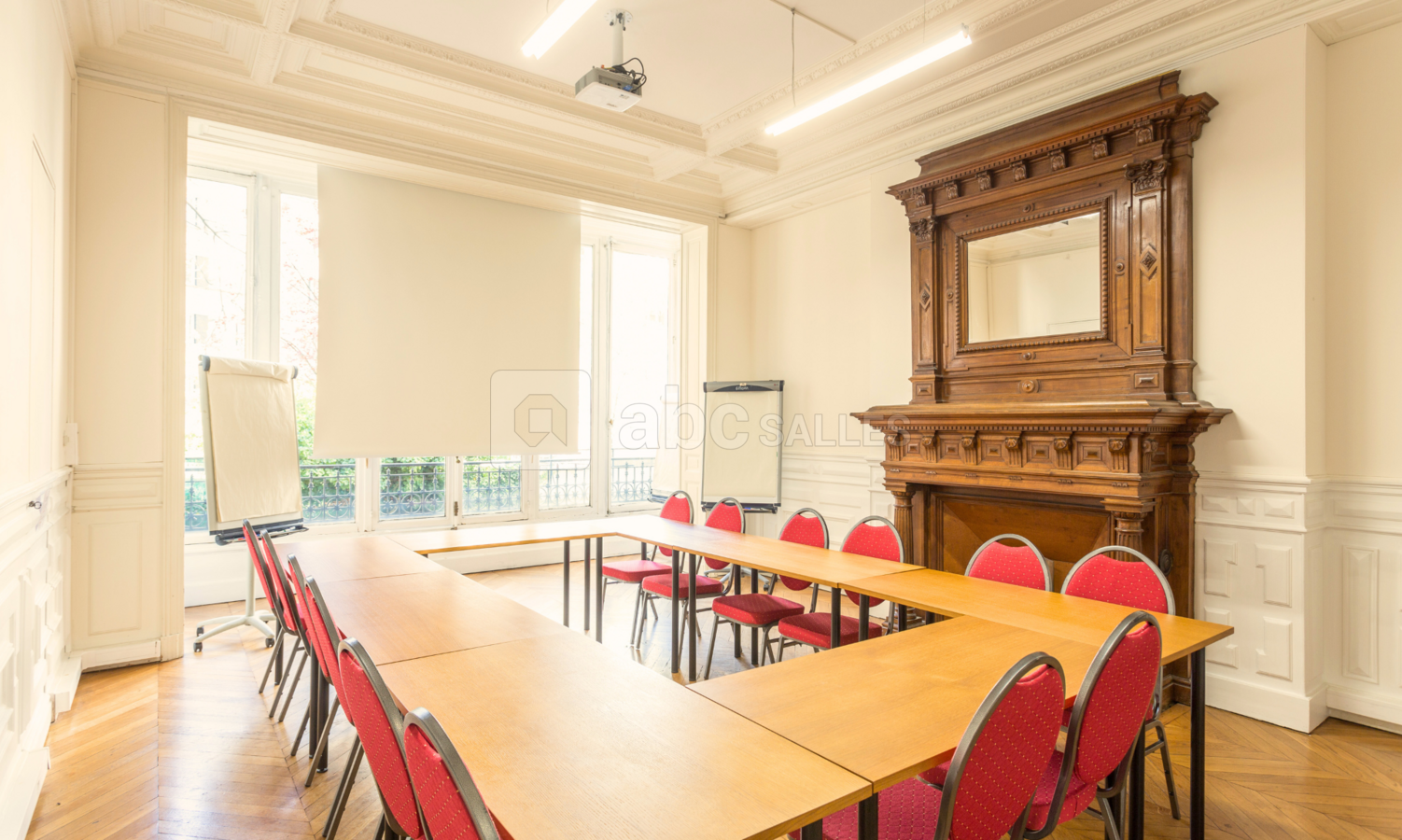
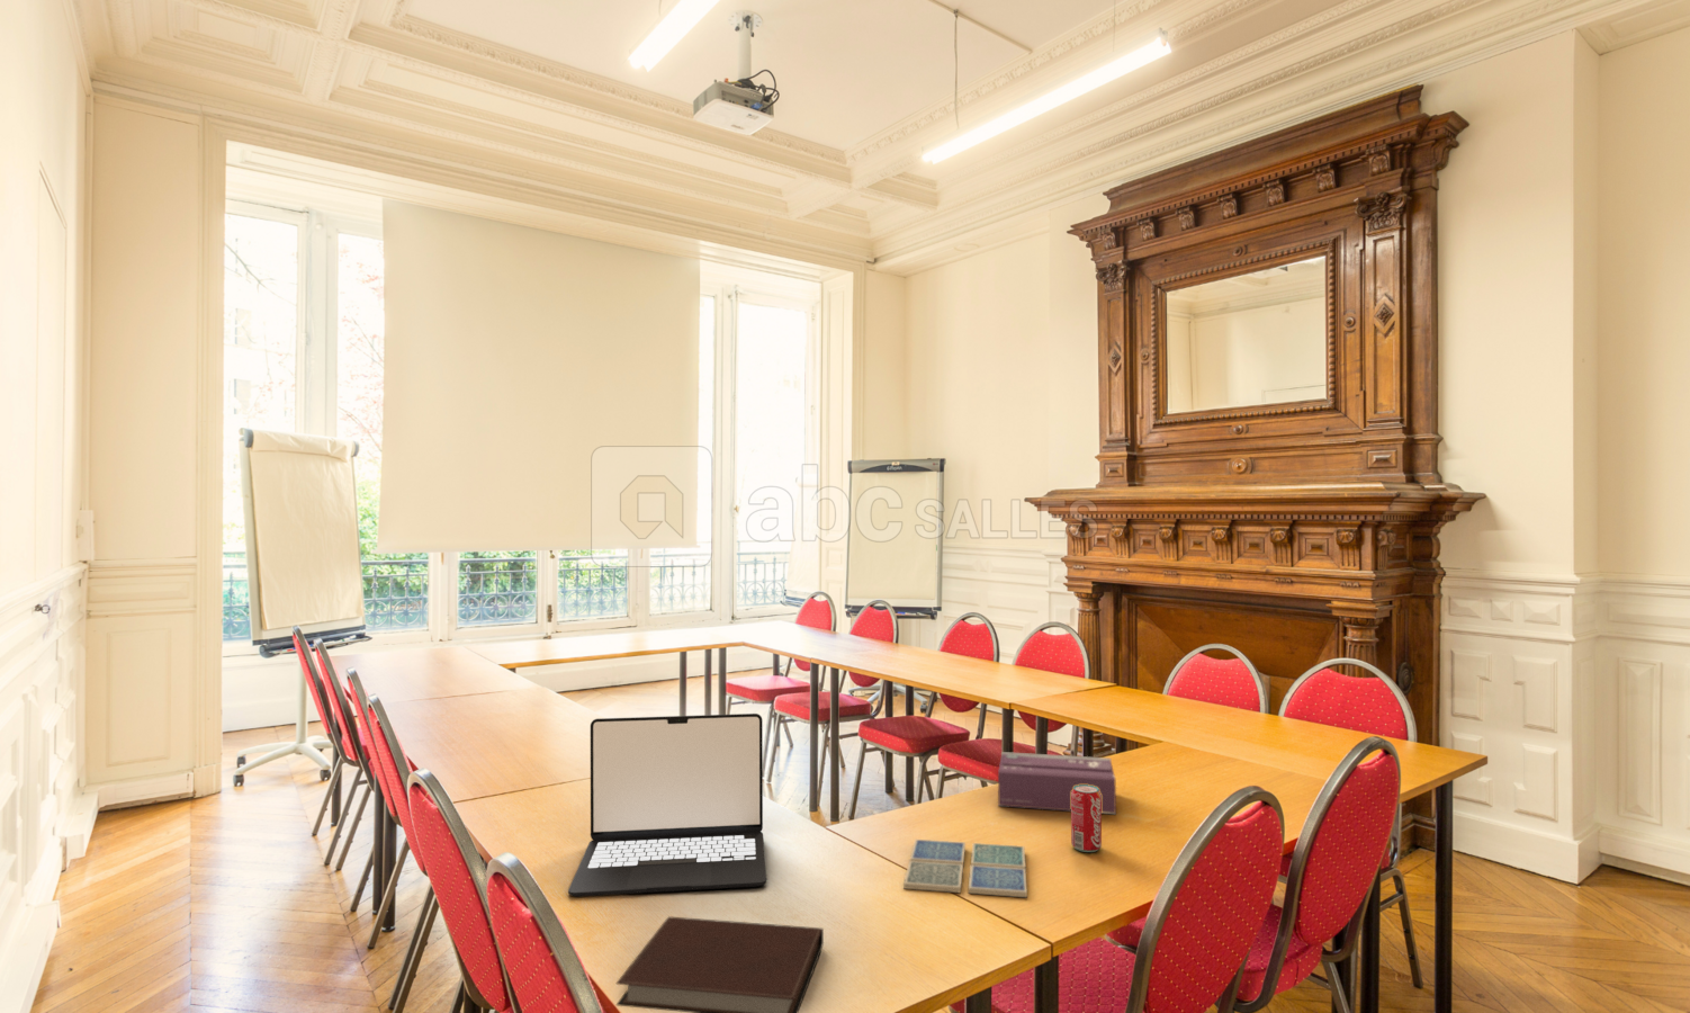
+ beverage can [1070,785,1103,853]
+ tissue box [997,751,1117,815]
+ drink coaster [903,838,1028,898]
+ laptop [567,713,768,898]
+ notebook [616,915,825,1013]
